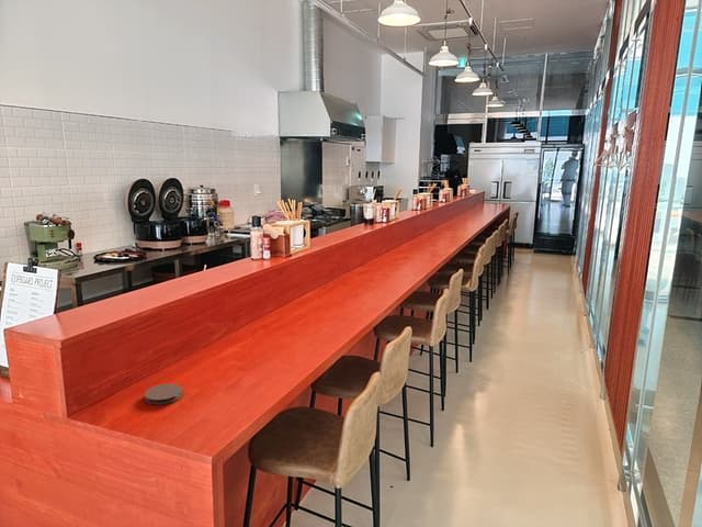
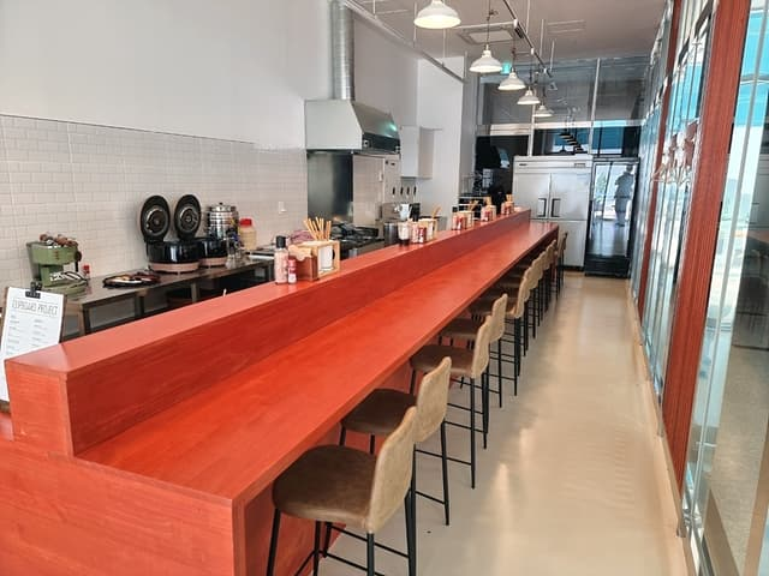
- coaster [144,383,183,405]
